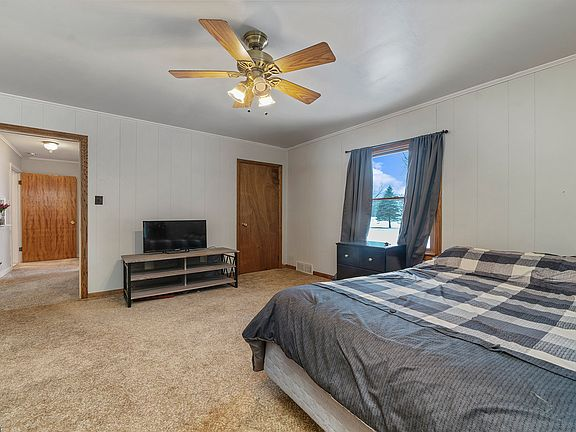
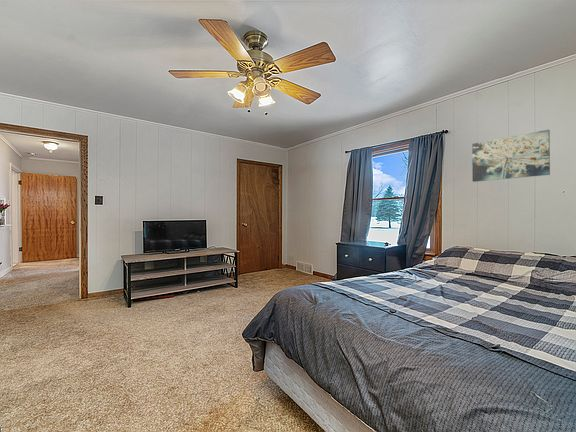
+ wall art [471,129,551,183]
